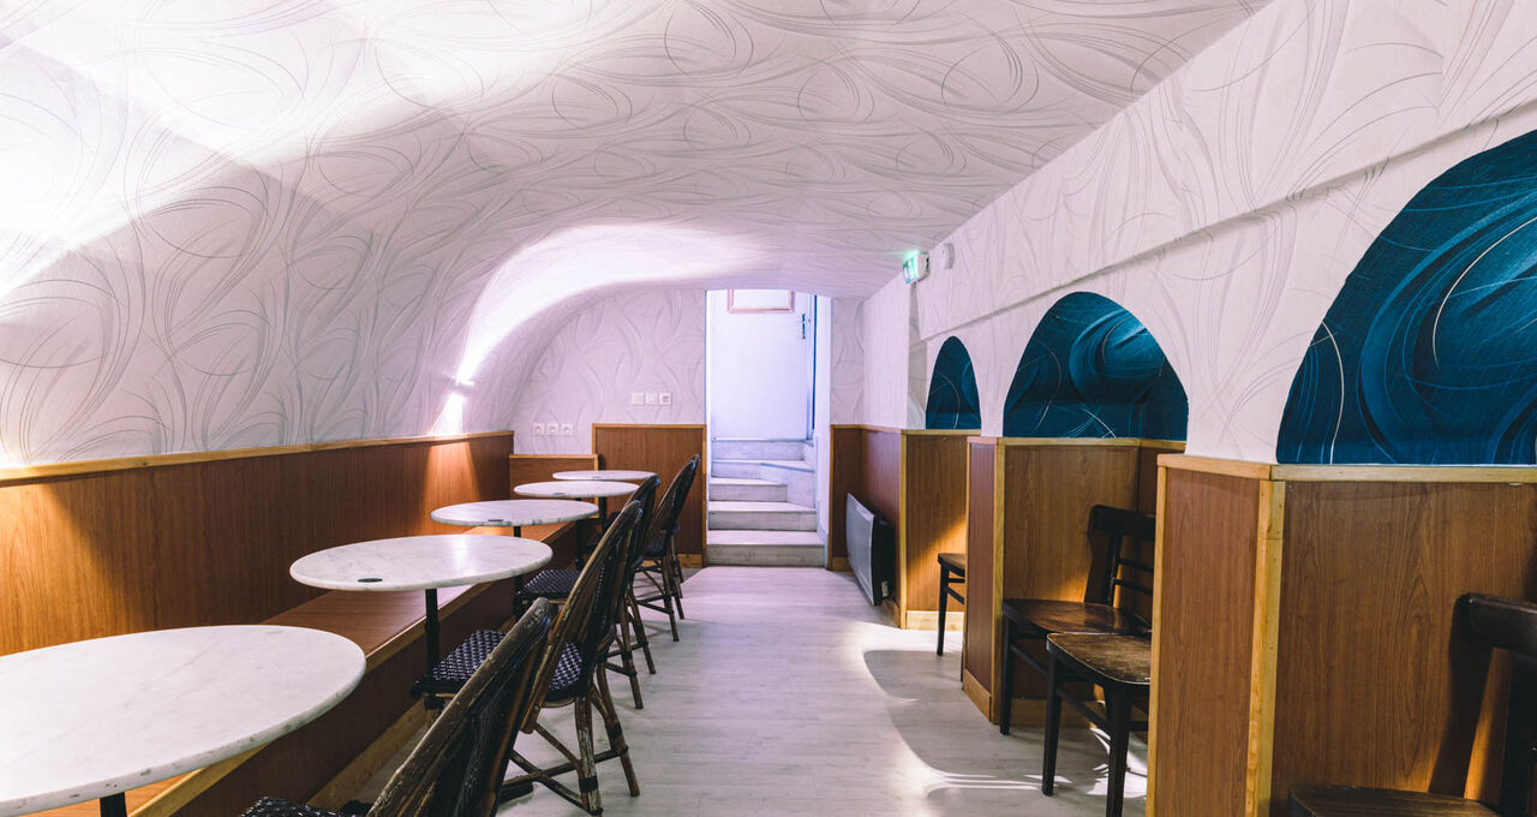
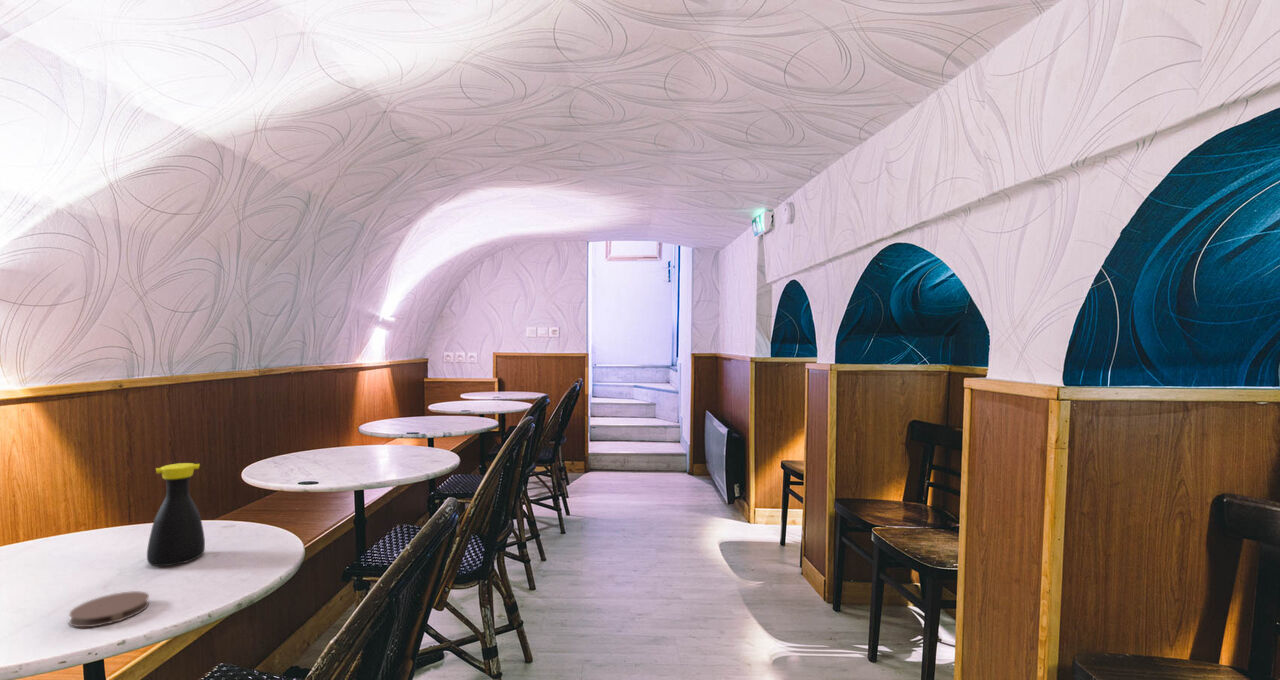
+ coaster [68,590,150,628]
+ bottle [146,462,206,567]
